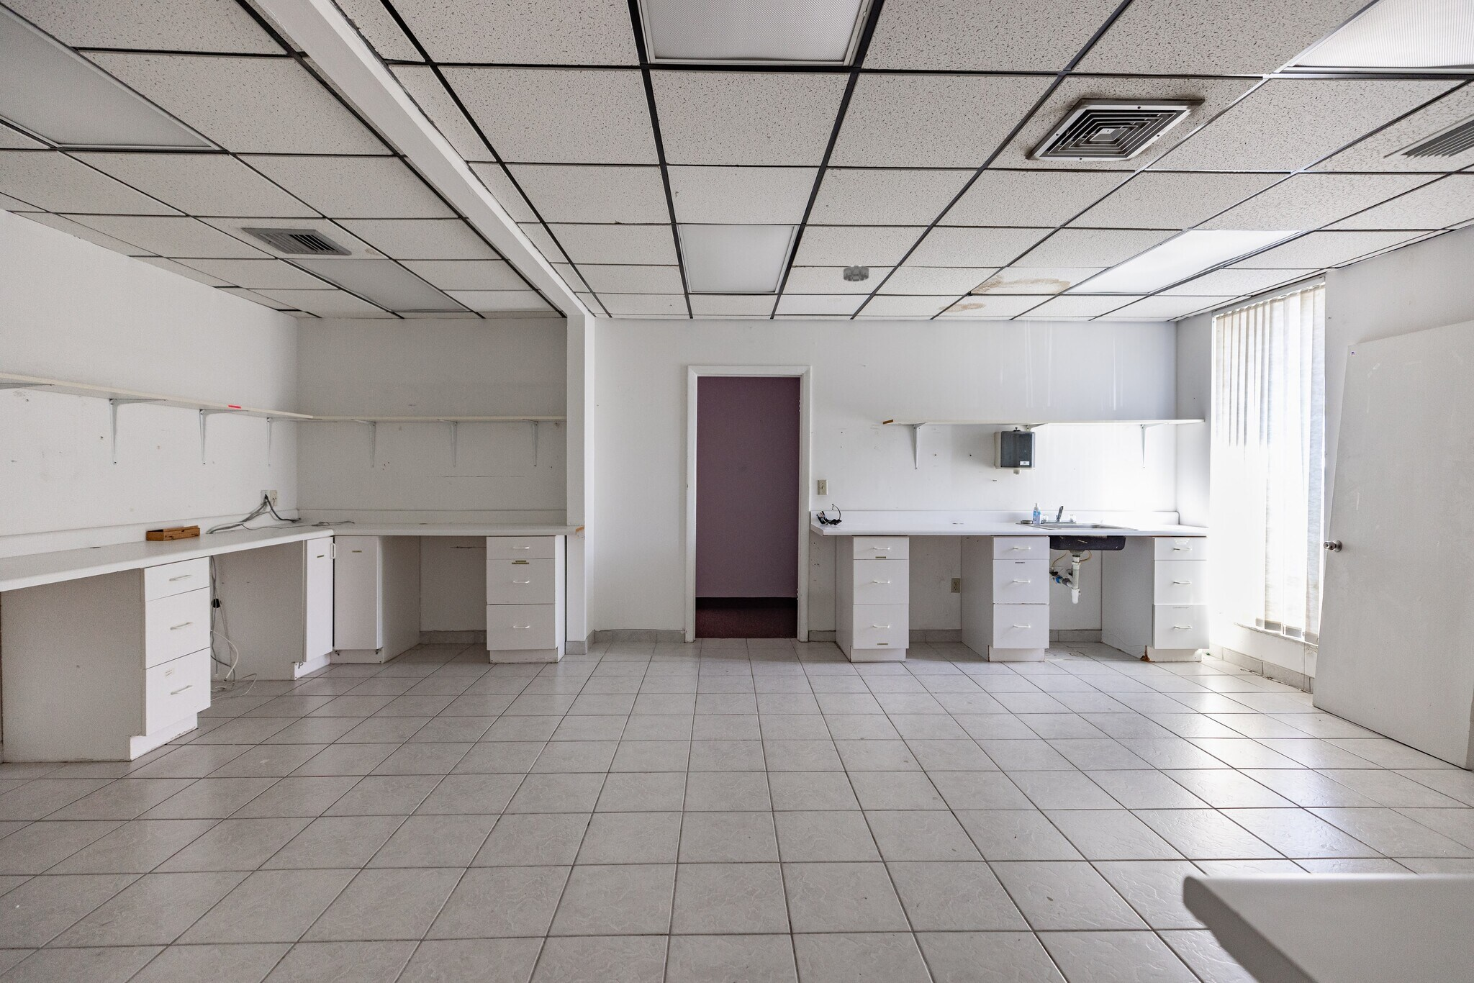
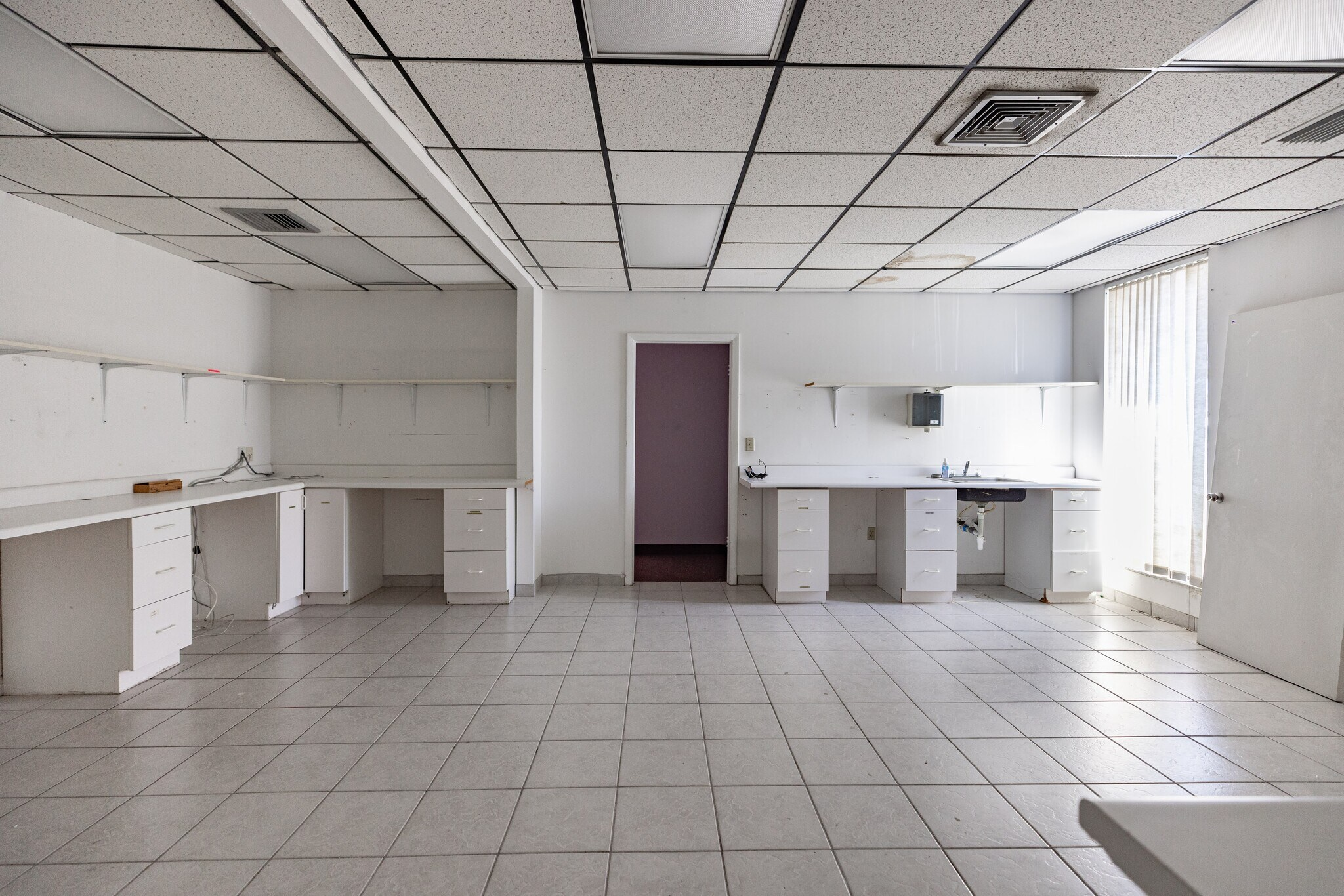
- smoke detector [842,264,870,282]
